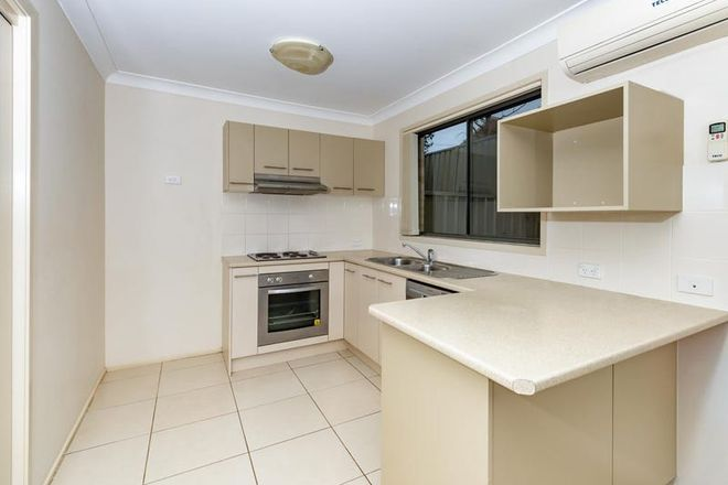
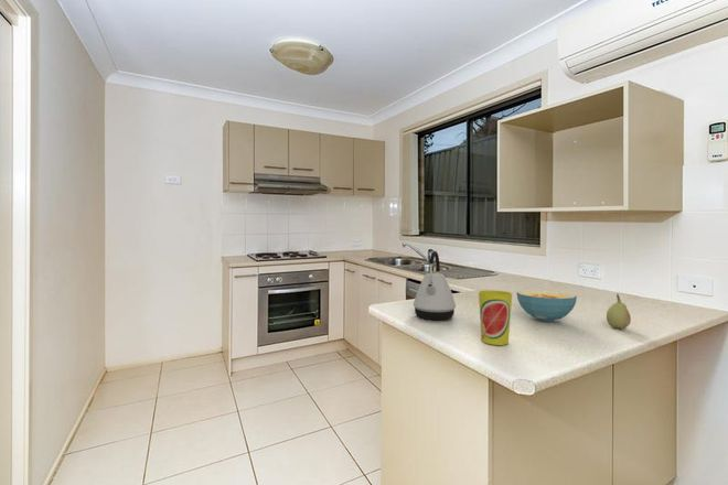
+ cup [478,289,513,346]
+ kettle [413,250,457,321]
+ cereal bowl [515,289,578,323]
+ fruit [606,293,632,330]
